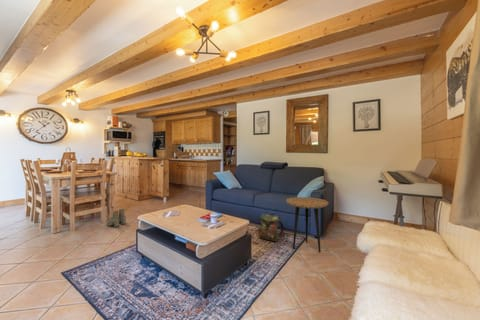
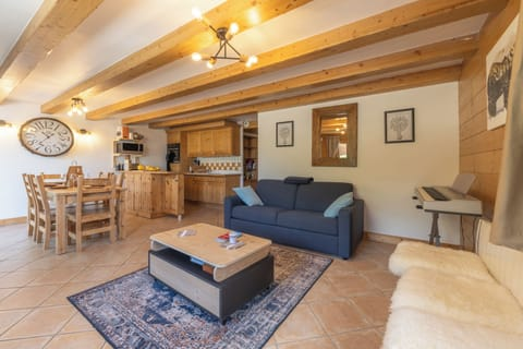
- boots [106,208,127,228]
- backpack [258,213,287,242]
- side table [285,196,329,253]
